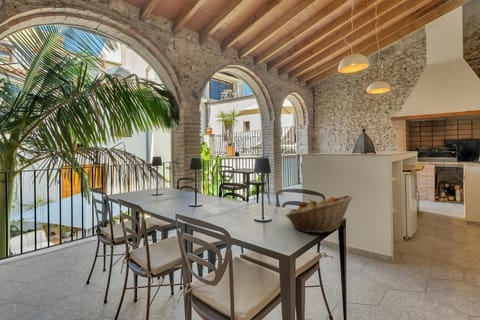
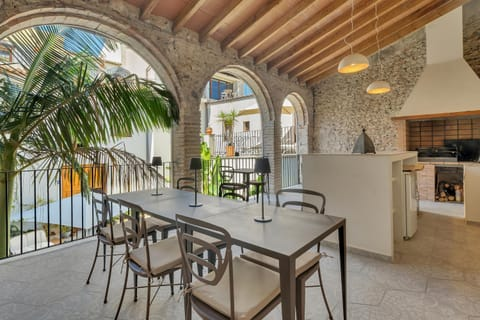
- fruit basket [284,194,353,234]
